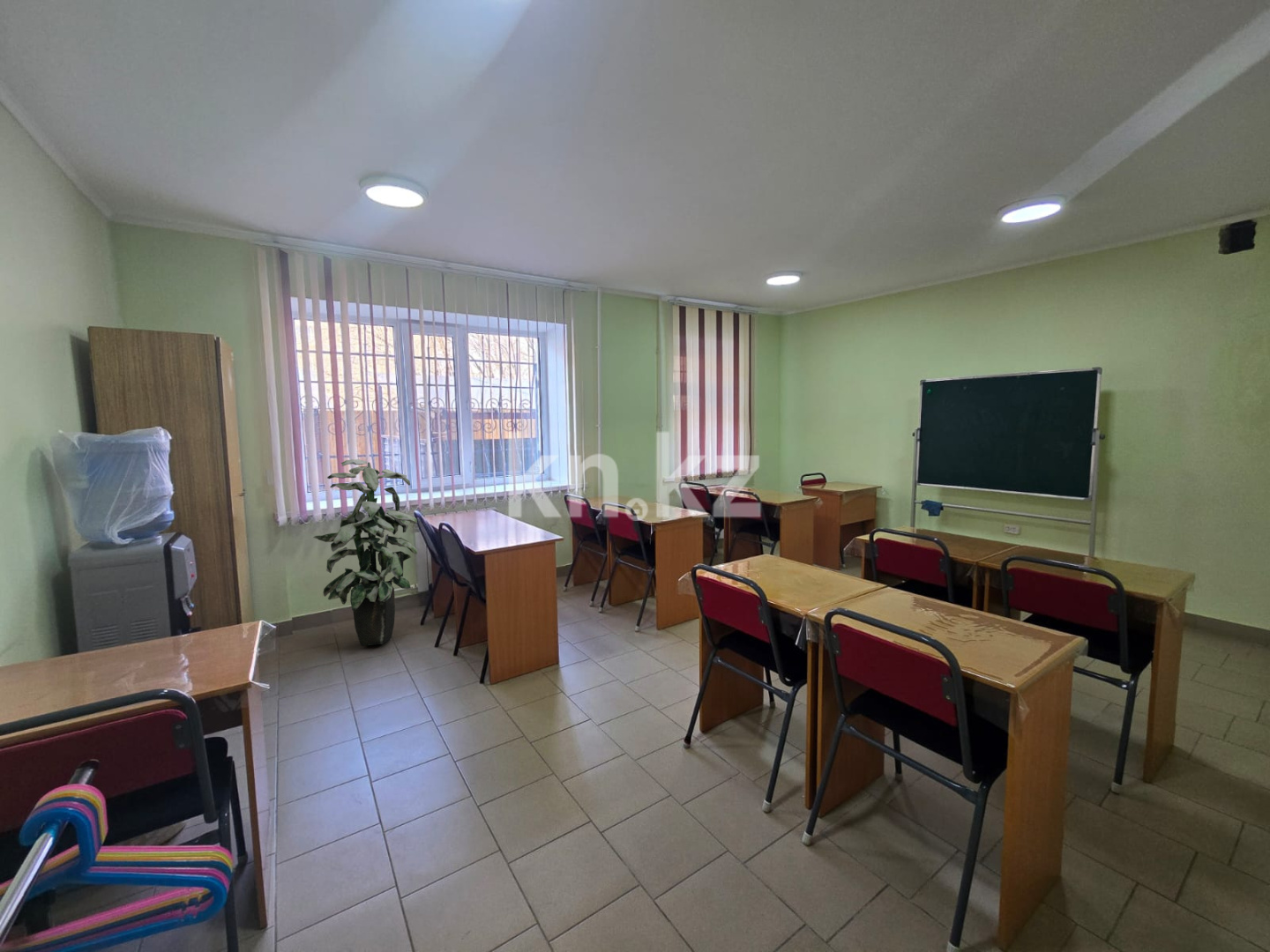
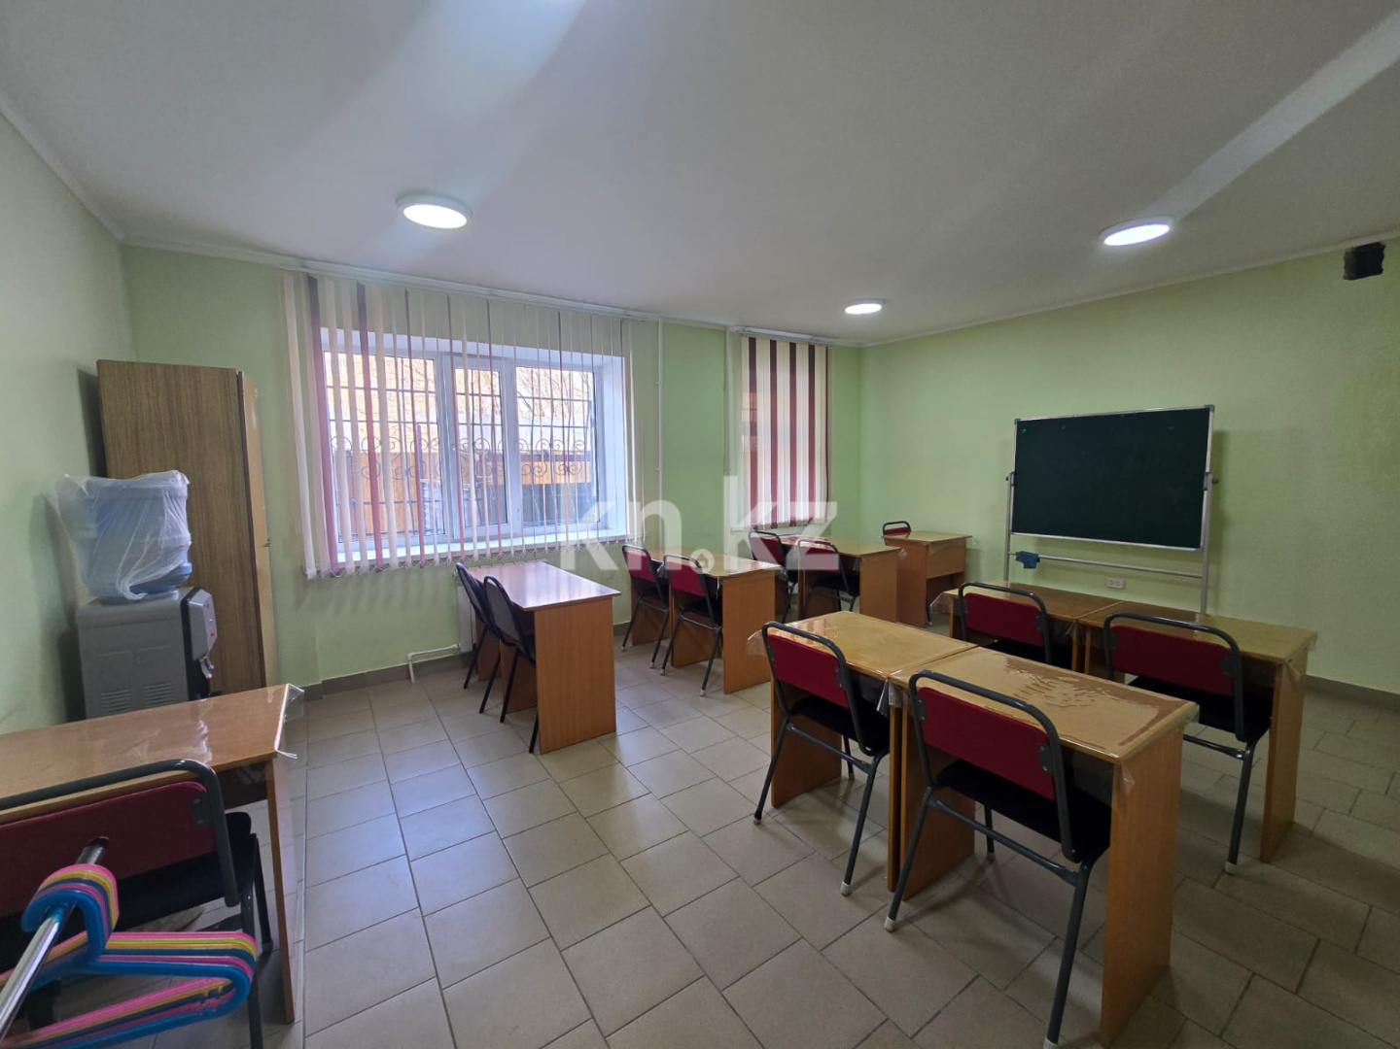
- indoor plant [312,458,418,647]
